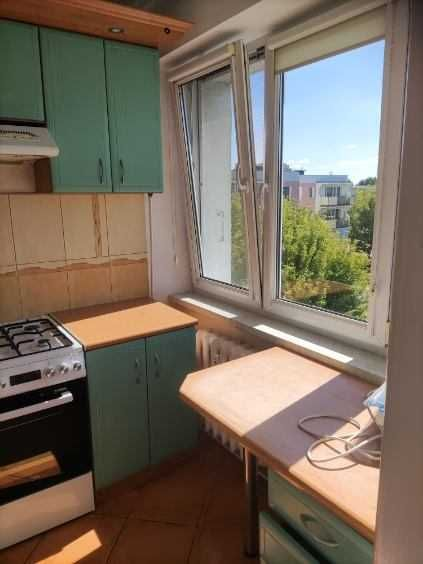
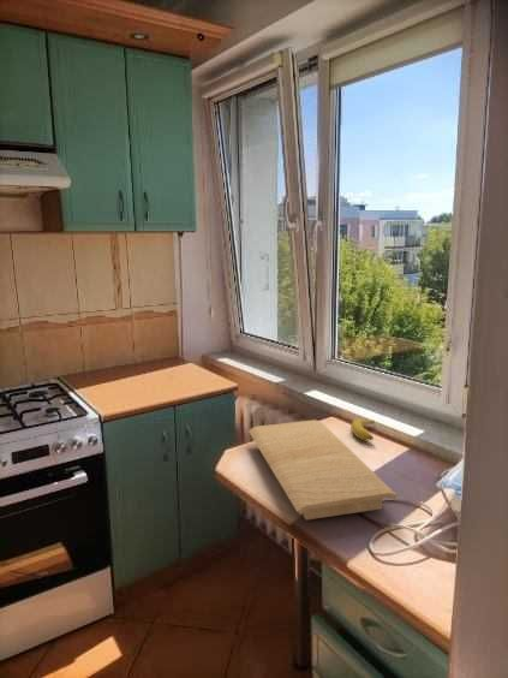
+ banana [349,417,376,441]
+ cutting board [247,418,399,522]
